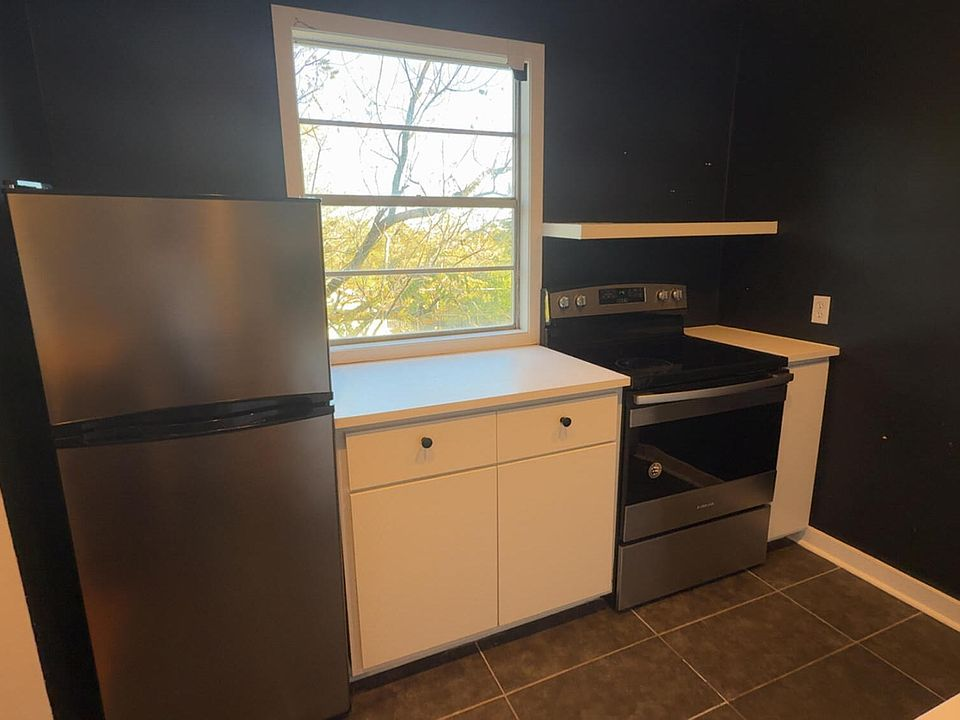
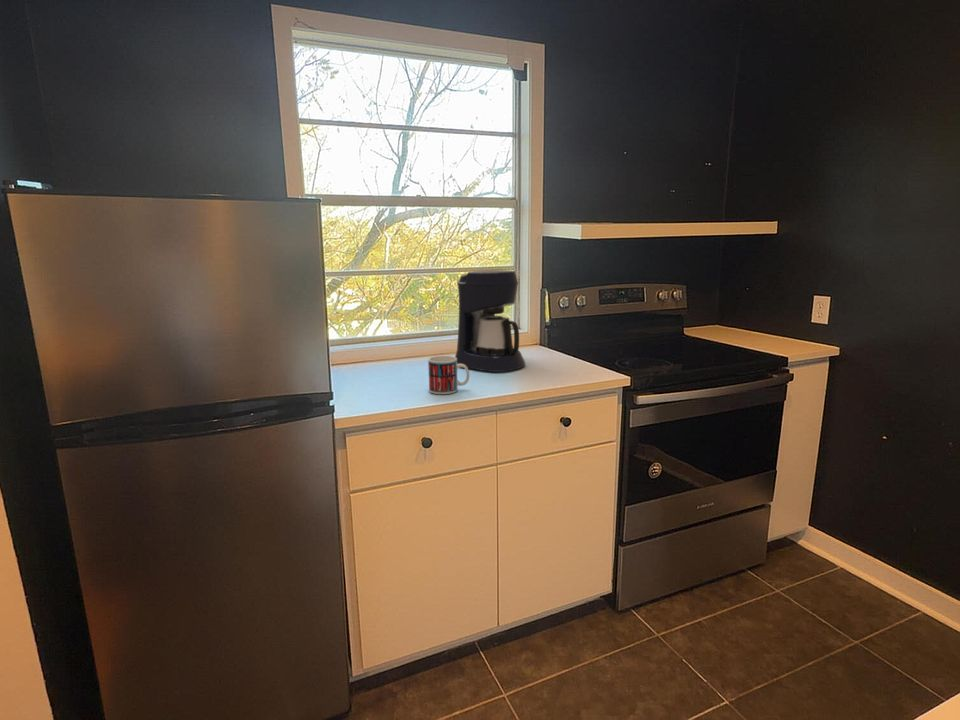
+ mug [427,355,470,395]
+ coffee maker [454,269,526,373]
